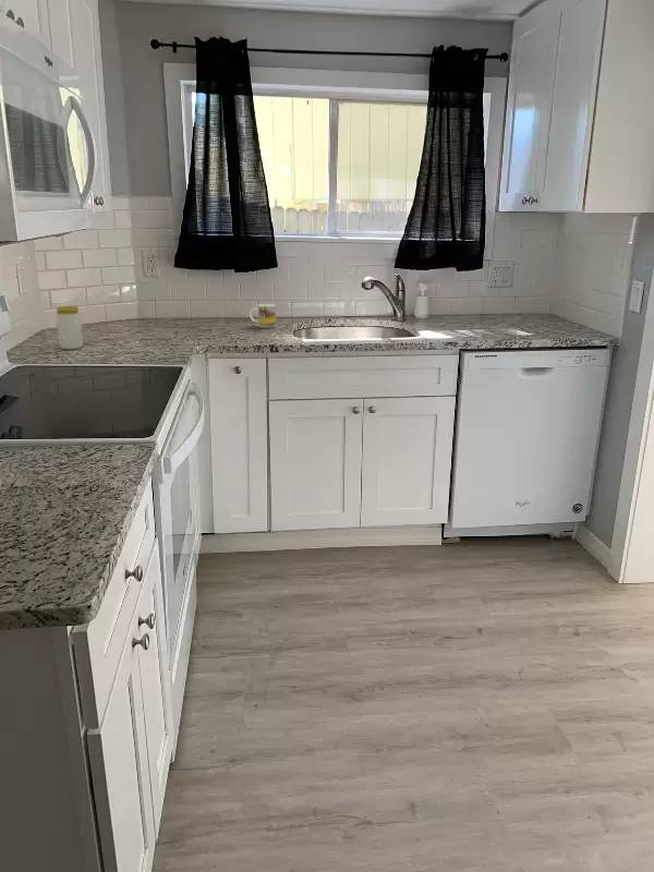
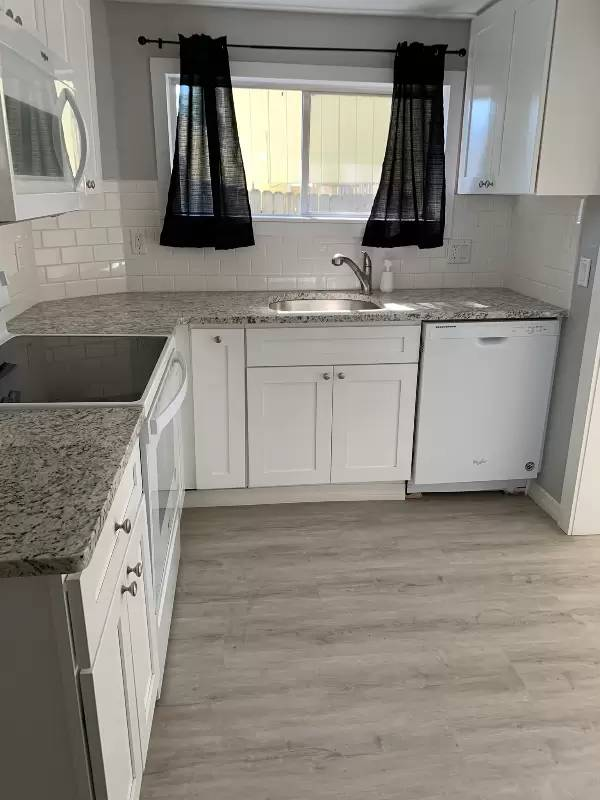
- jar [56,305,84,350]
- mug [249,303,277,328]
